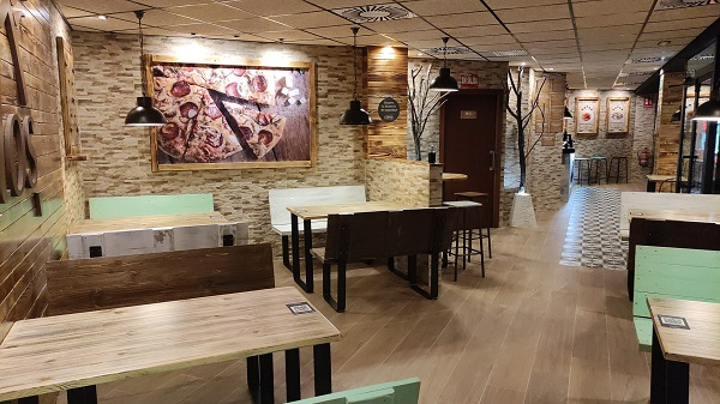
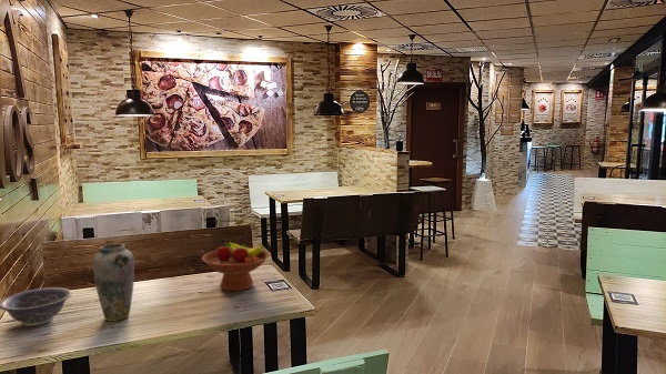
+ fruit bowl [201,237,271,292]
+ decorative bowl [0,286,73,327]
+ vase [91,242,135,323]
